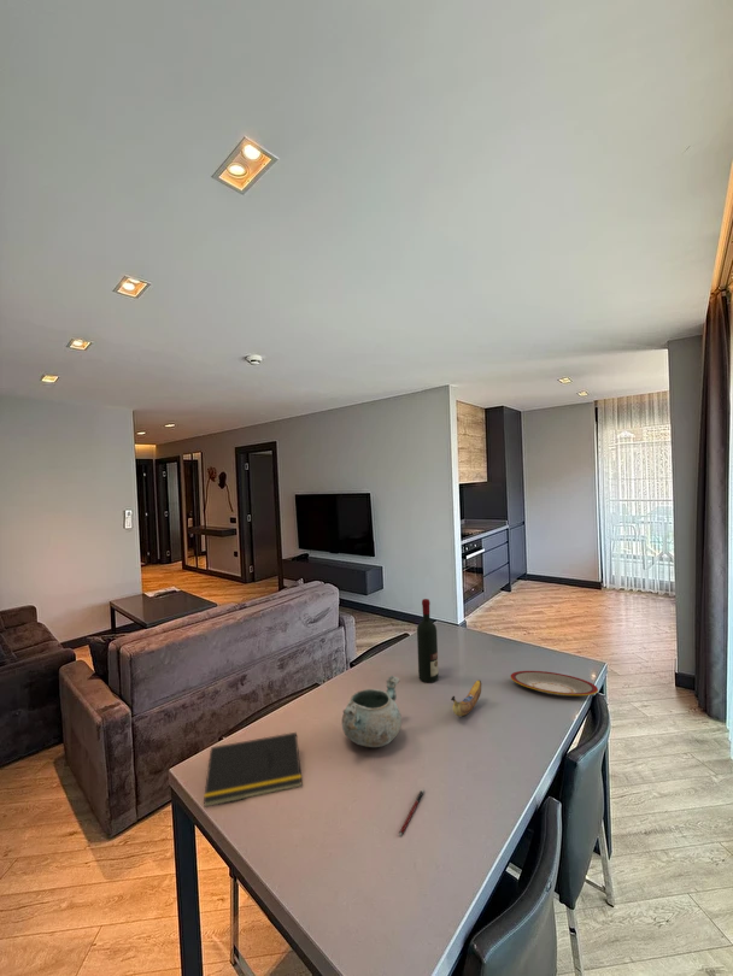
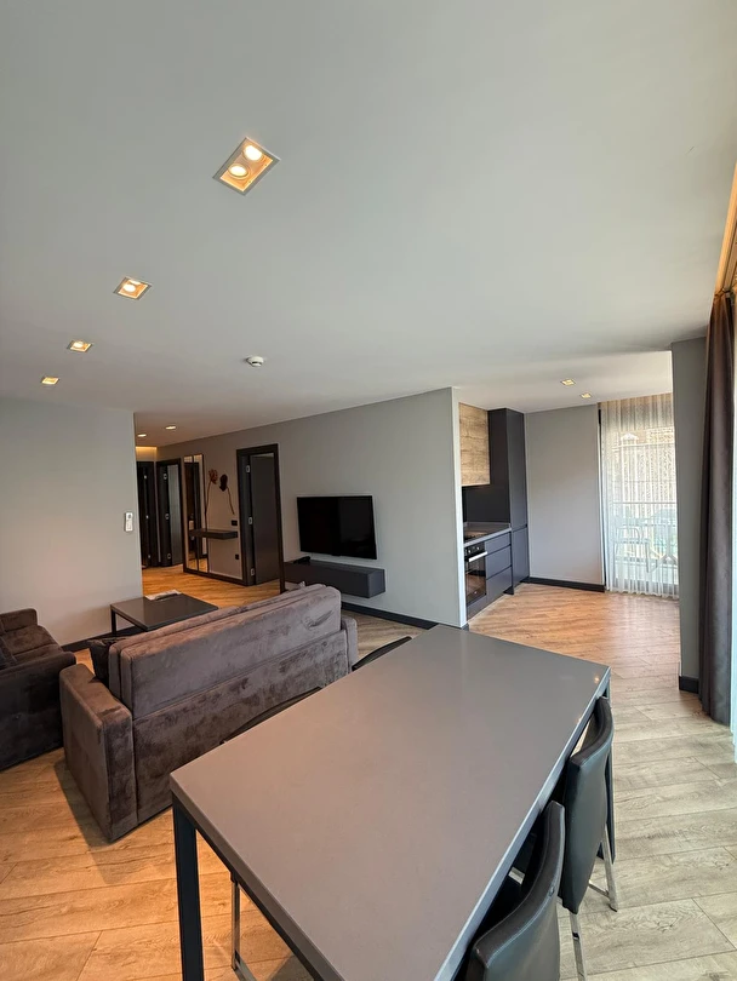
- plate [510,670,599,696]
- notepad [203,731,303,809]
- alcohol [416,598,440,684]
- pen [398,787,426,837]
- banana [450,680,482,717]
- decorative bowl [341,675,403,748]
